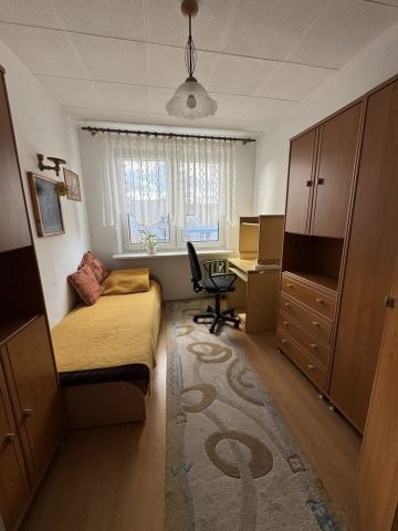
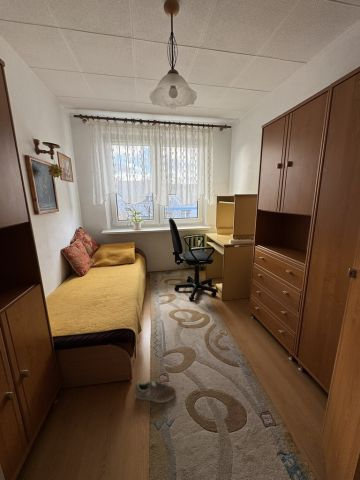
+ sneaker [134,379,177,404]
